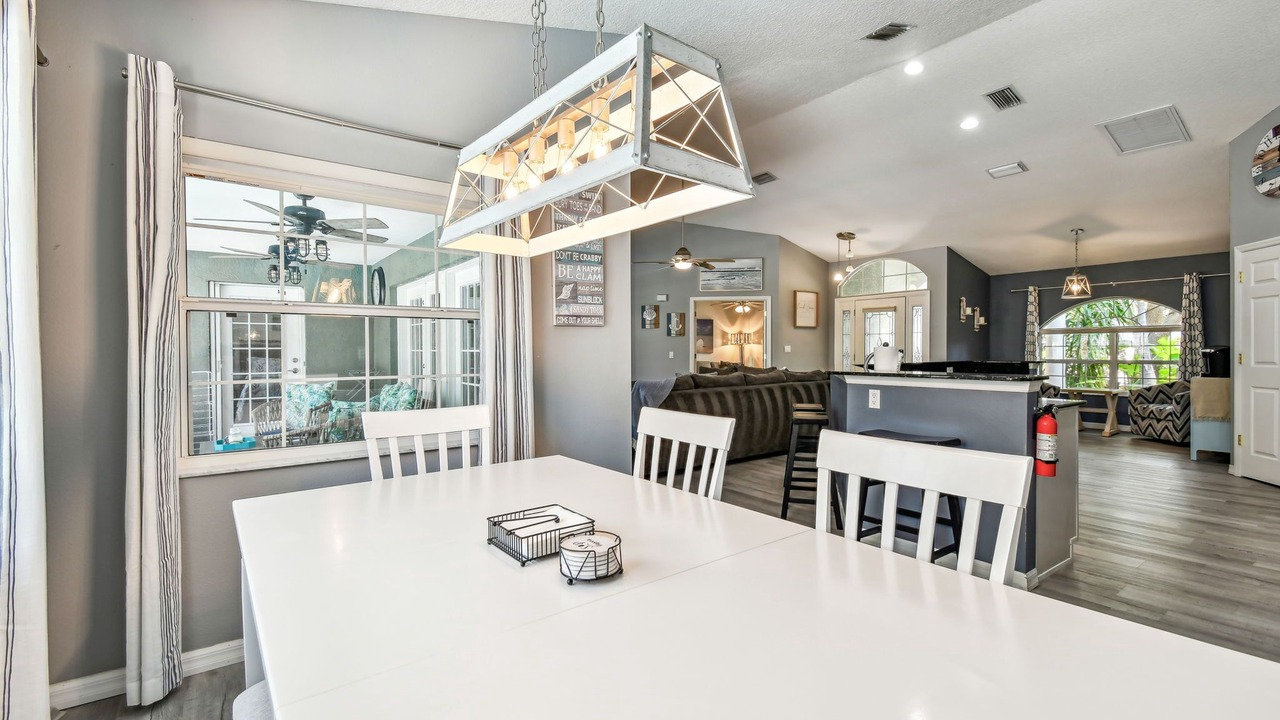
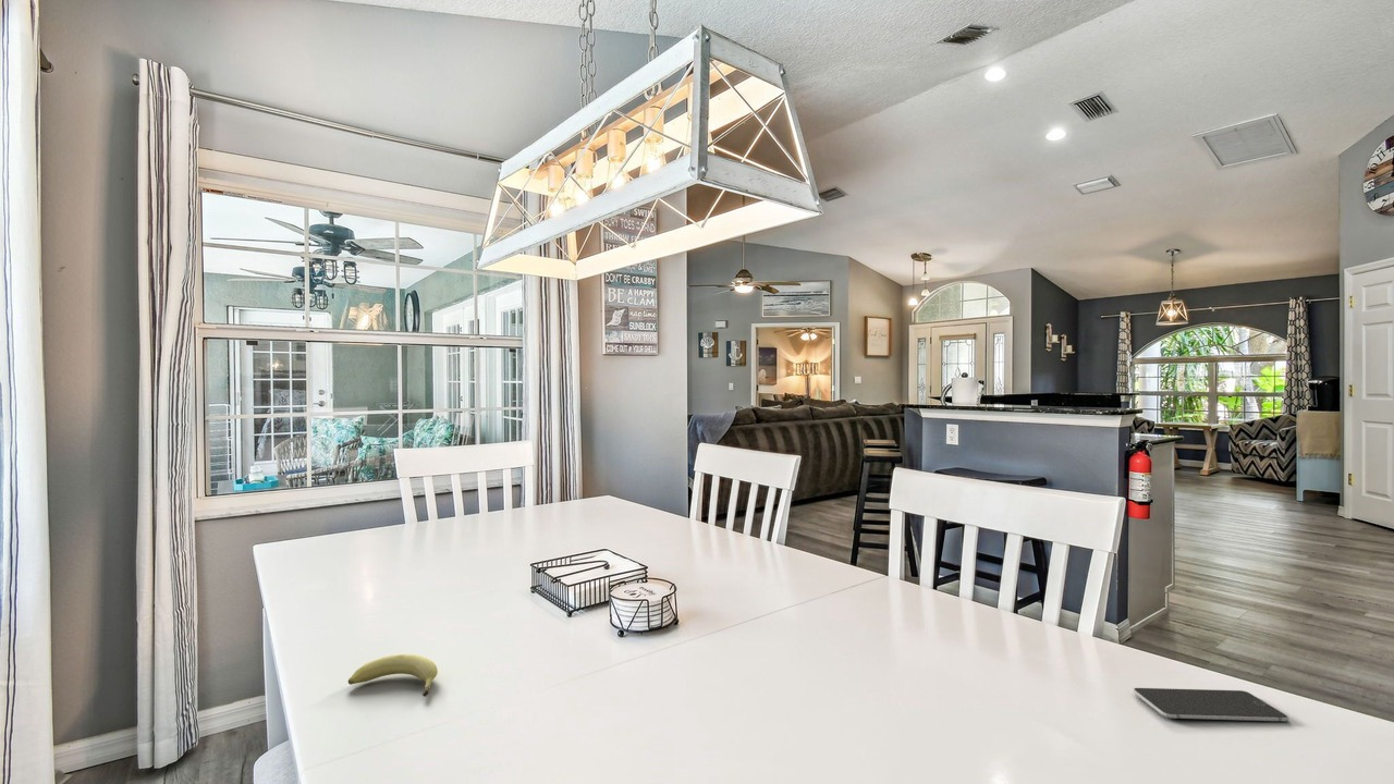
+ smartphone [1133,687,1289,722]
+ fruit [347,653,439,698]
